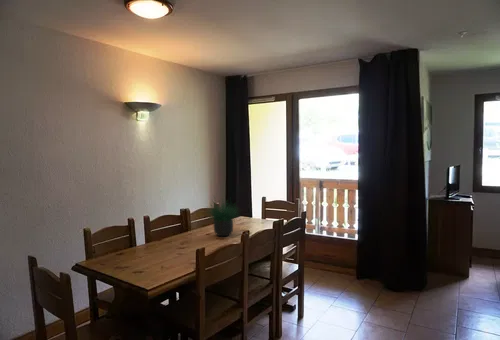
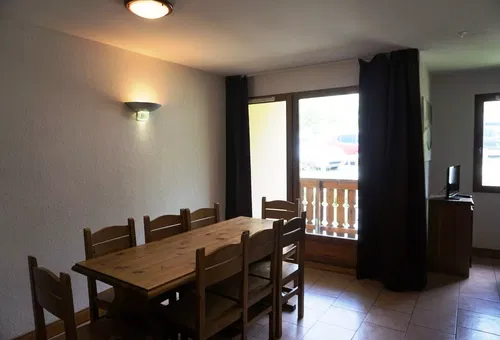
- potted plant [199,192,243,237]
